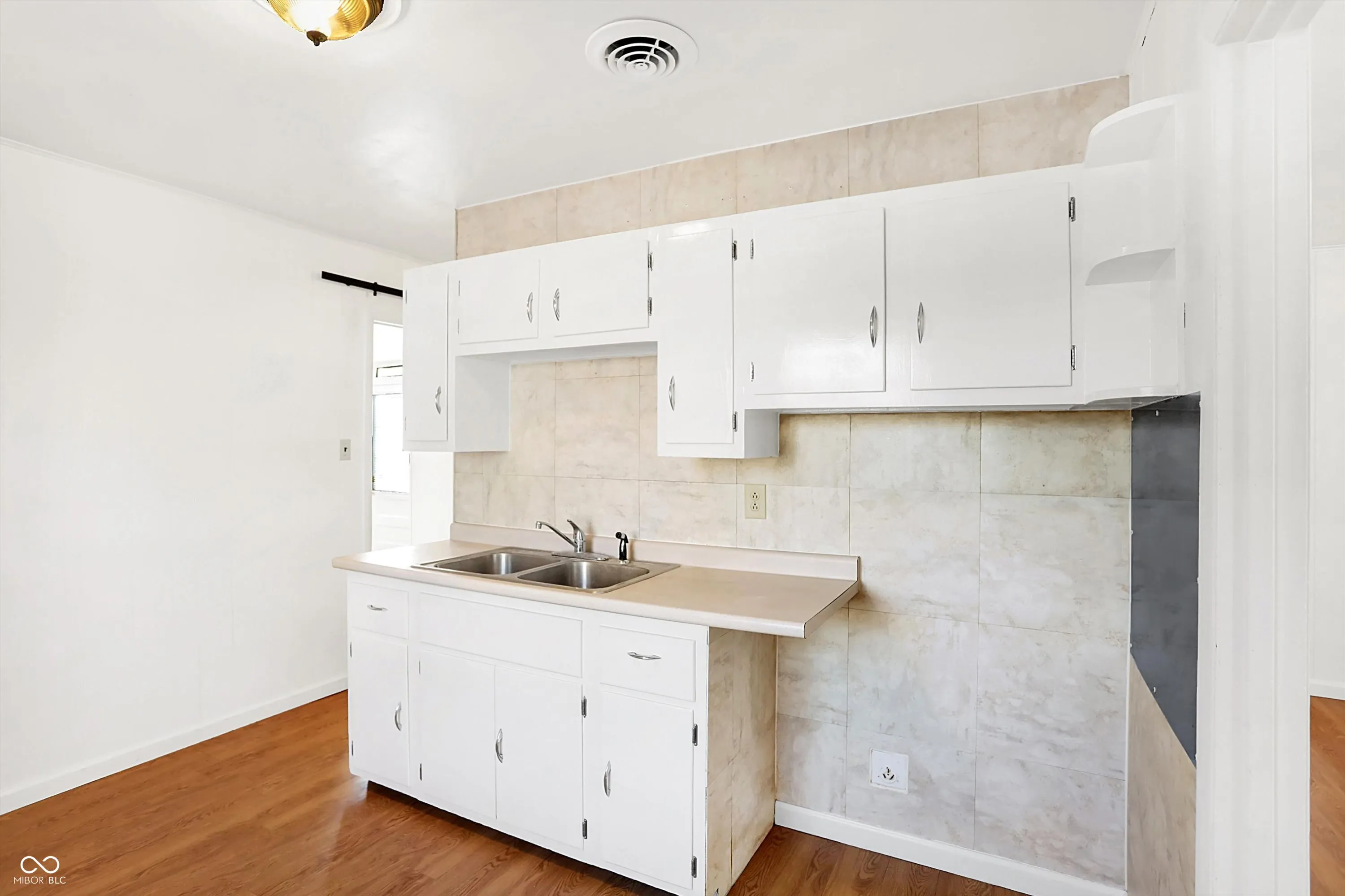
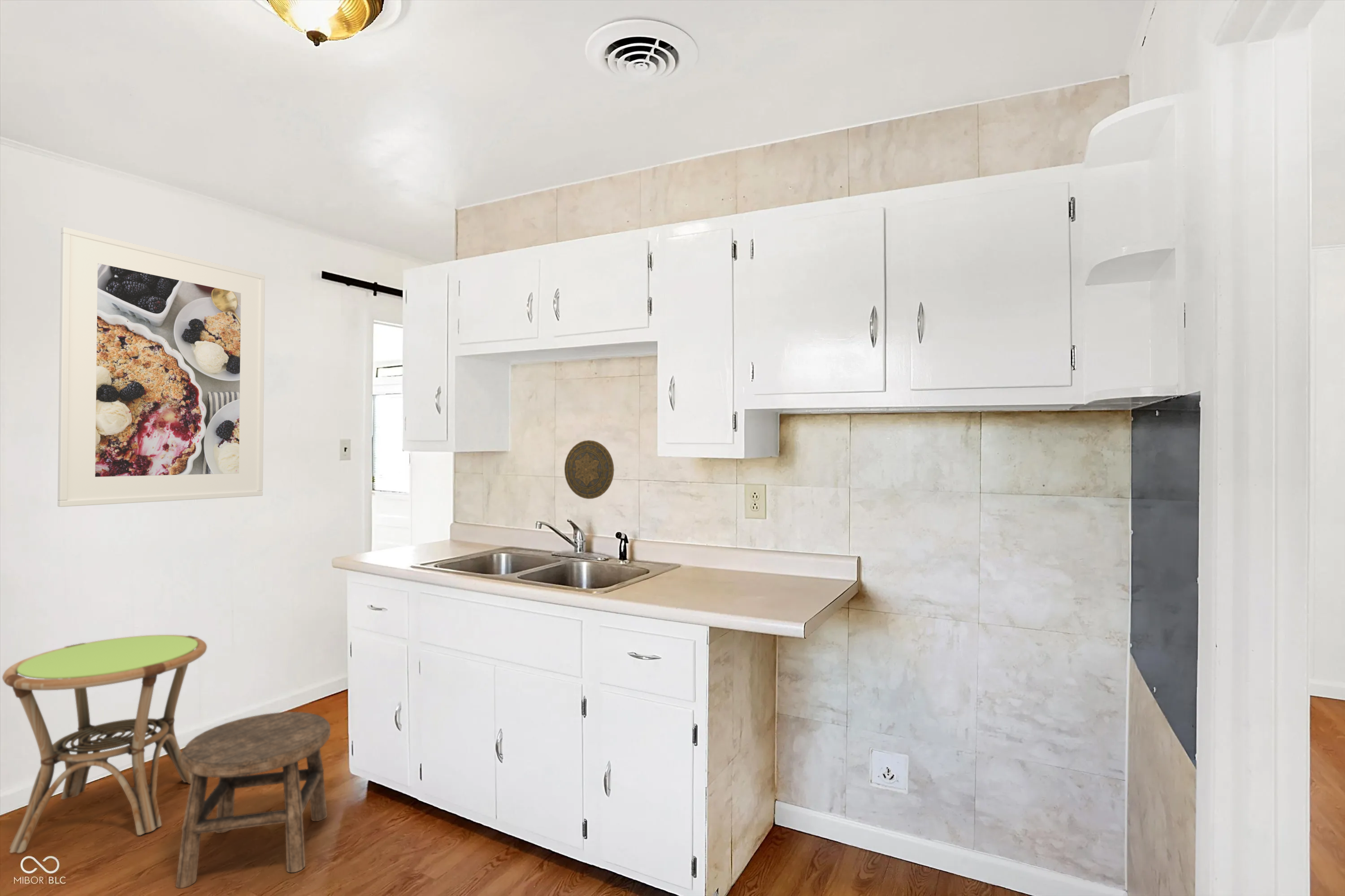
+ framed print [57,227,265,507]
+ decorative plate [564,440,615,499]
+ side table [2,634,208,853]
+ stool [175,711,331,888]
